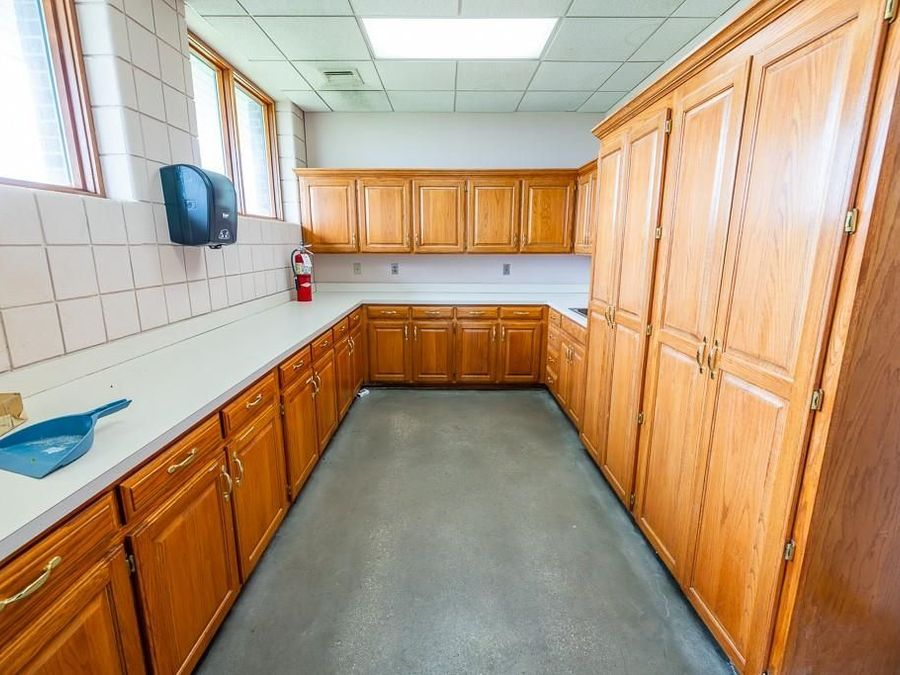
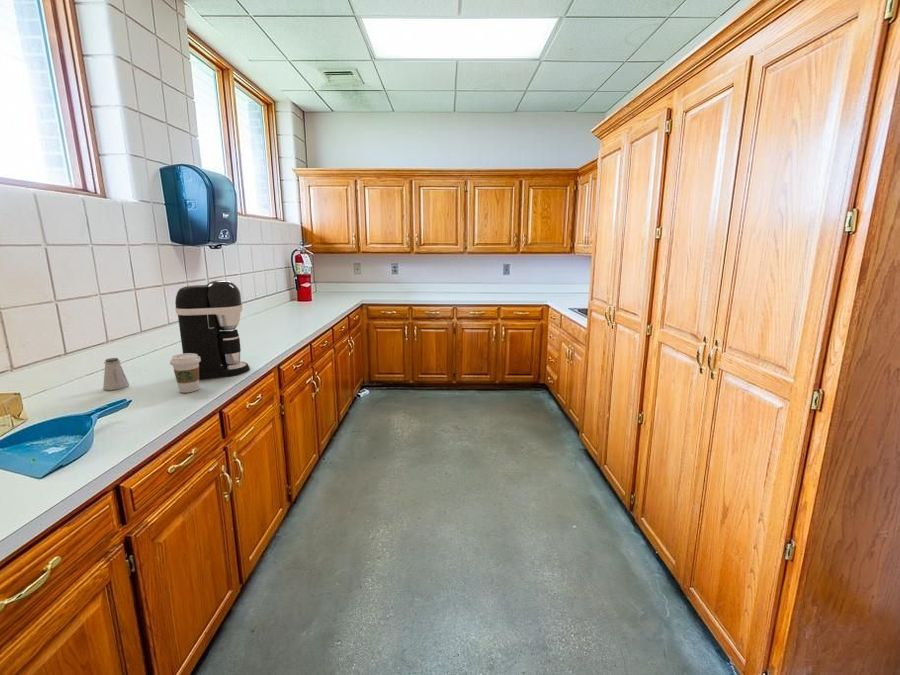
+ coffee cup [169,353,201,394]
+ saltshaker [102,357,130,391]
+ coffee maker [174,279,251,380]
